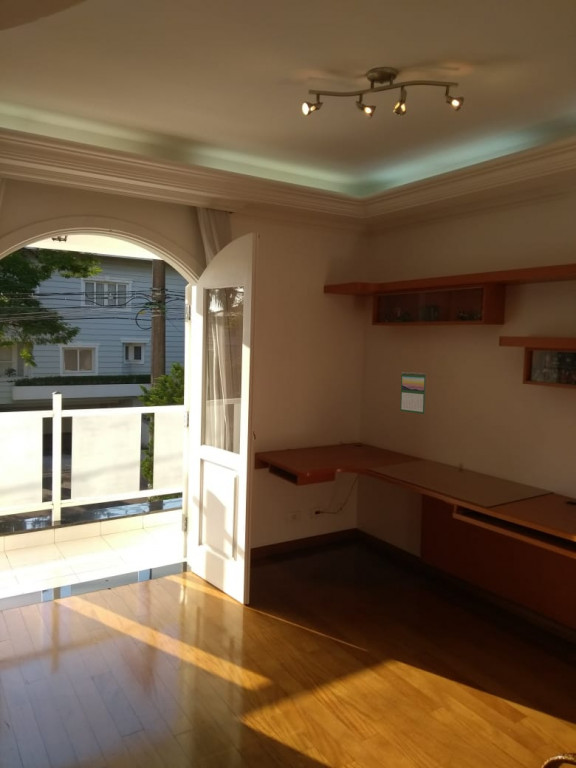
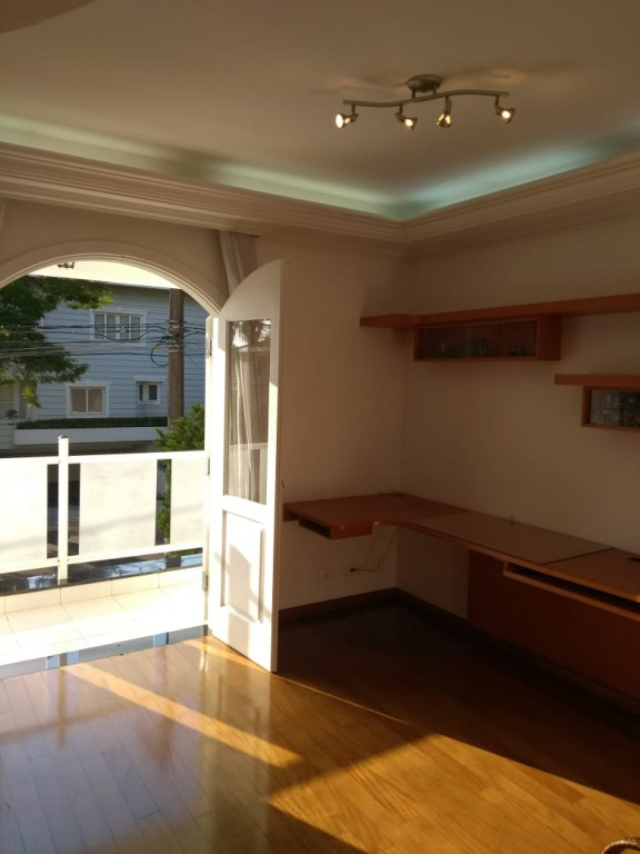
- calendar [399,371,427,415]
